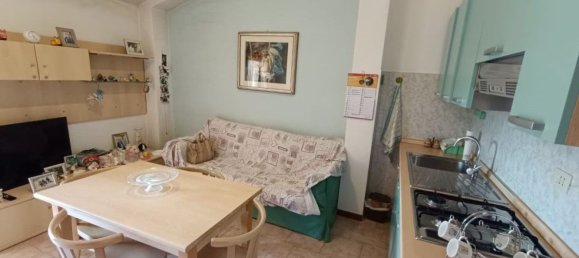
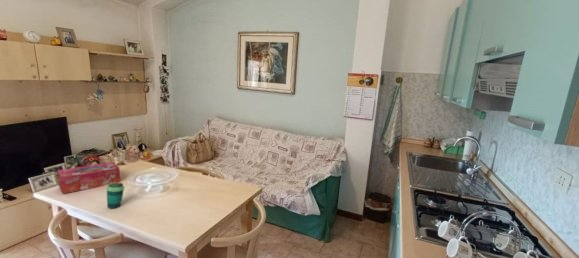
+ tissue box [56,161,121,195]
+ cup [105,182,125,210]
